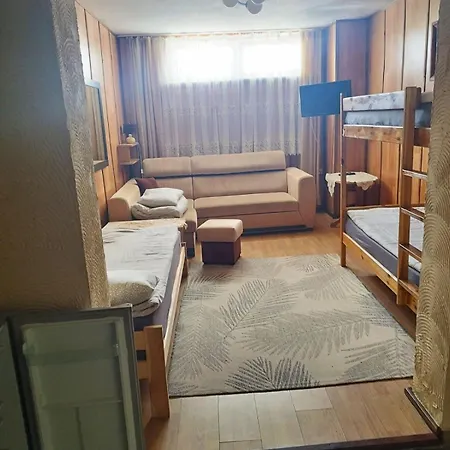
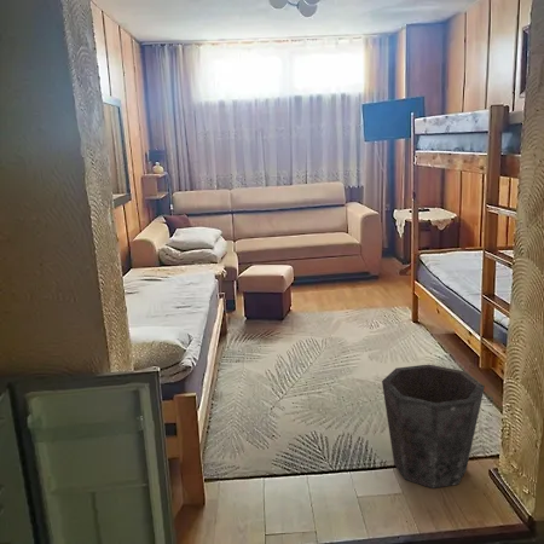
+ waste bin [381,363,486,490]
